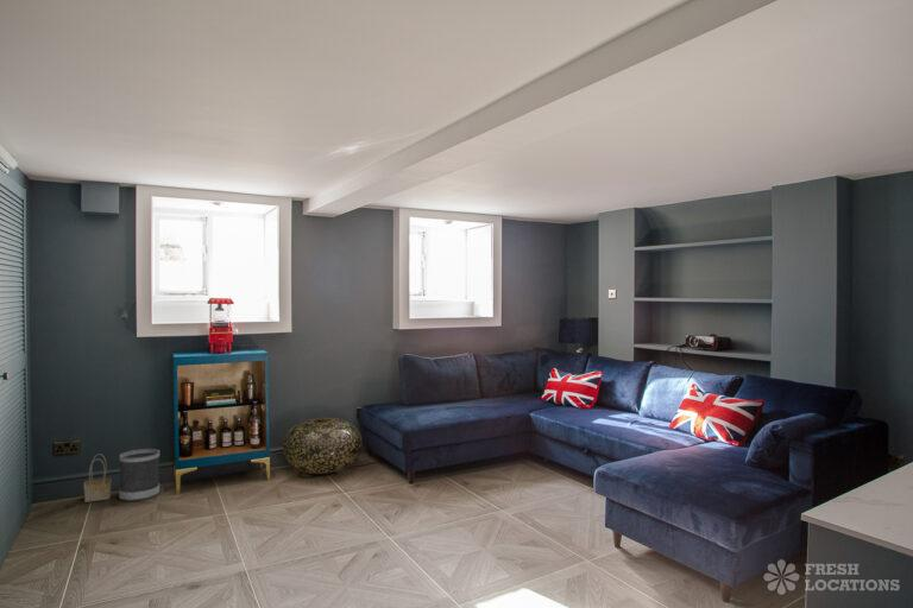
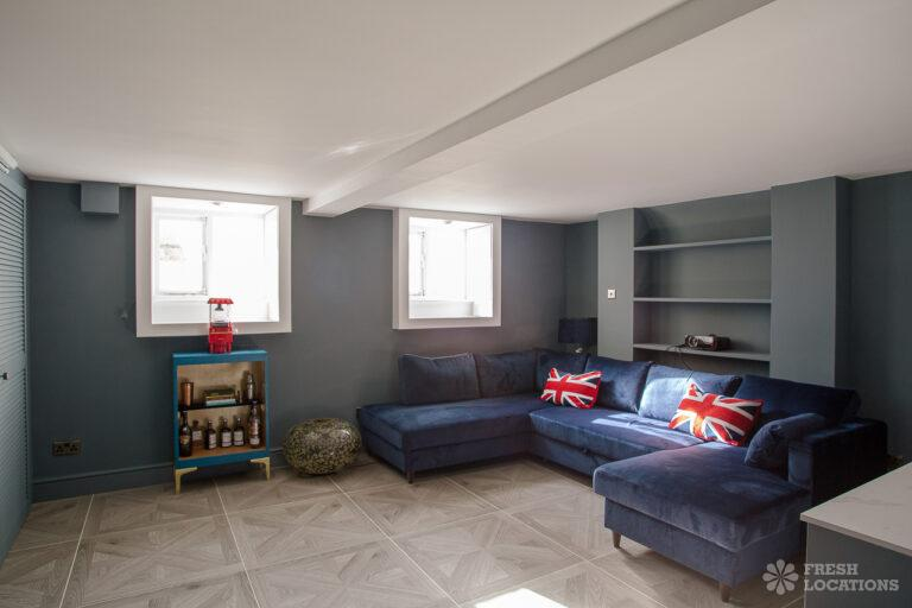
- basket [82,452,113,504]
- wastebasket [118,448,160,502]
